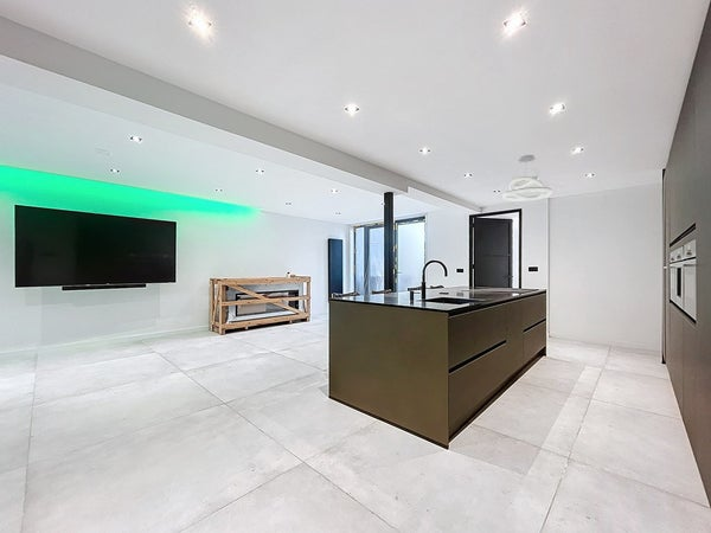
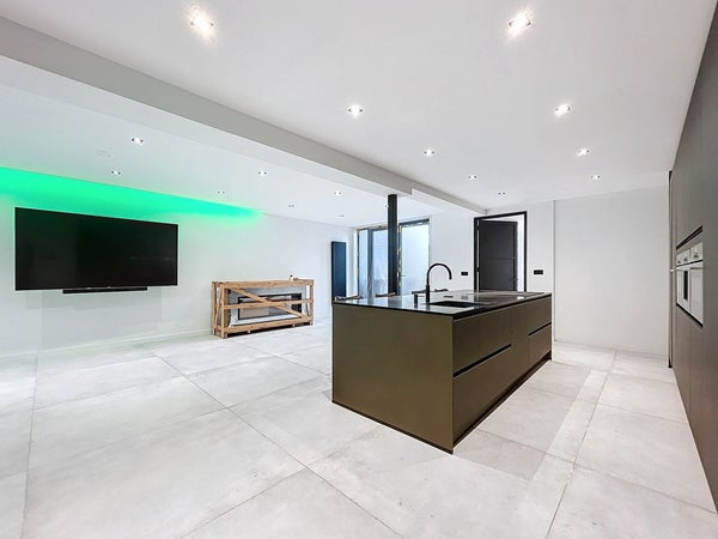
- pendant light [502,154,552,201]
